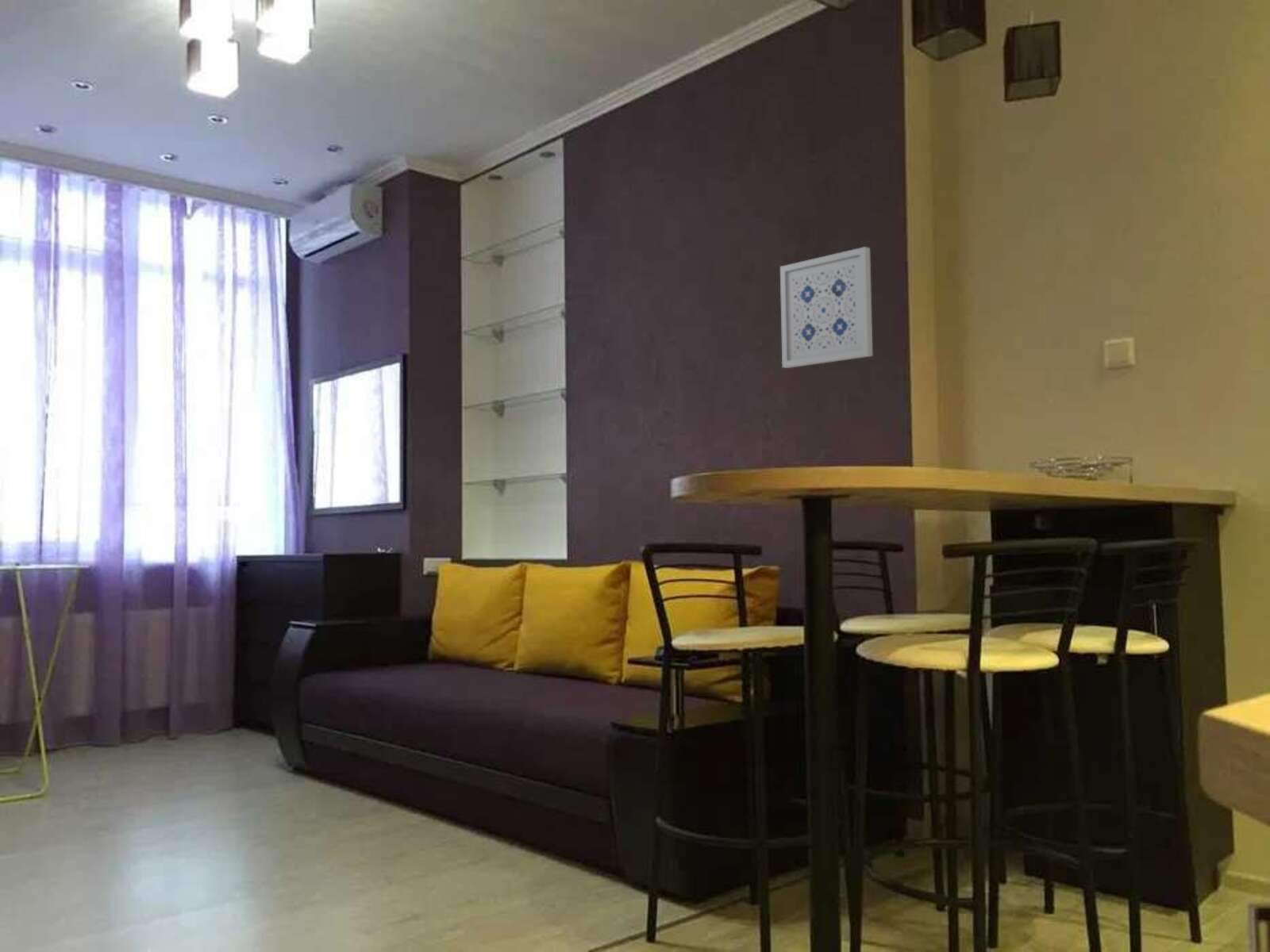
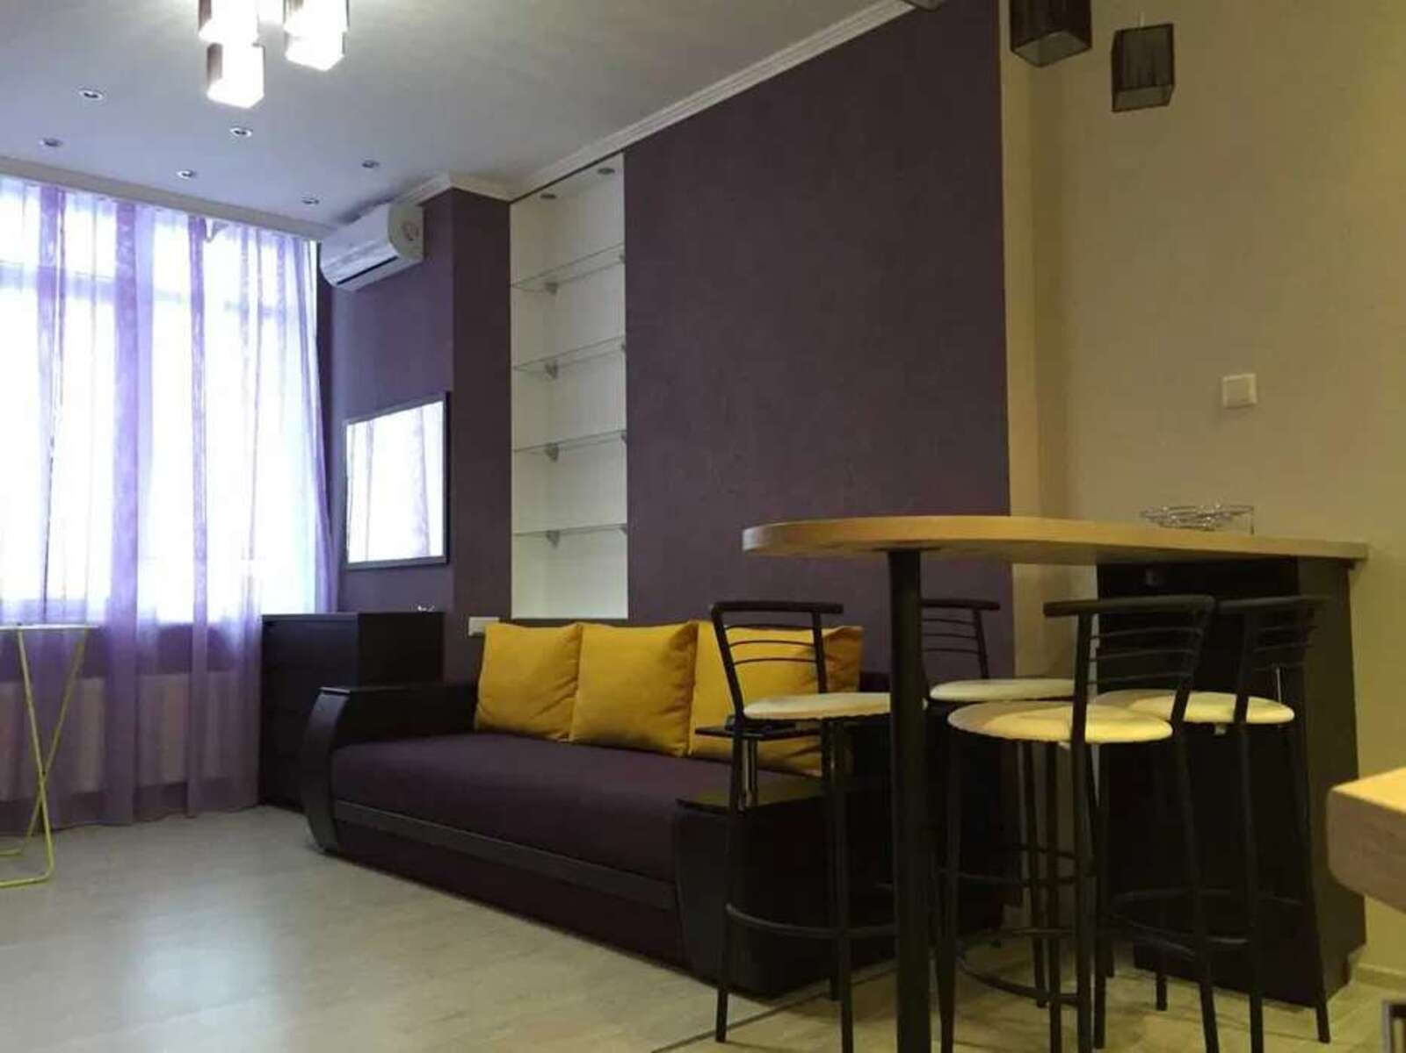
- wall art [779,246,873,369]
